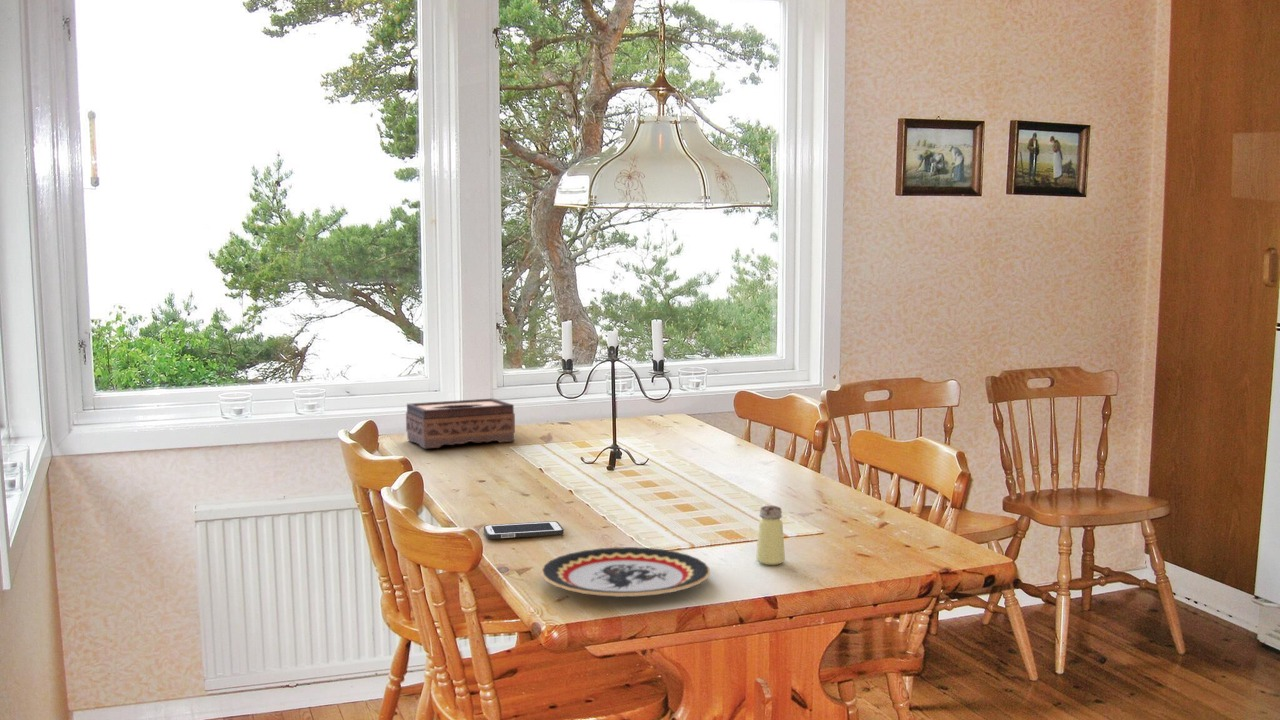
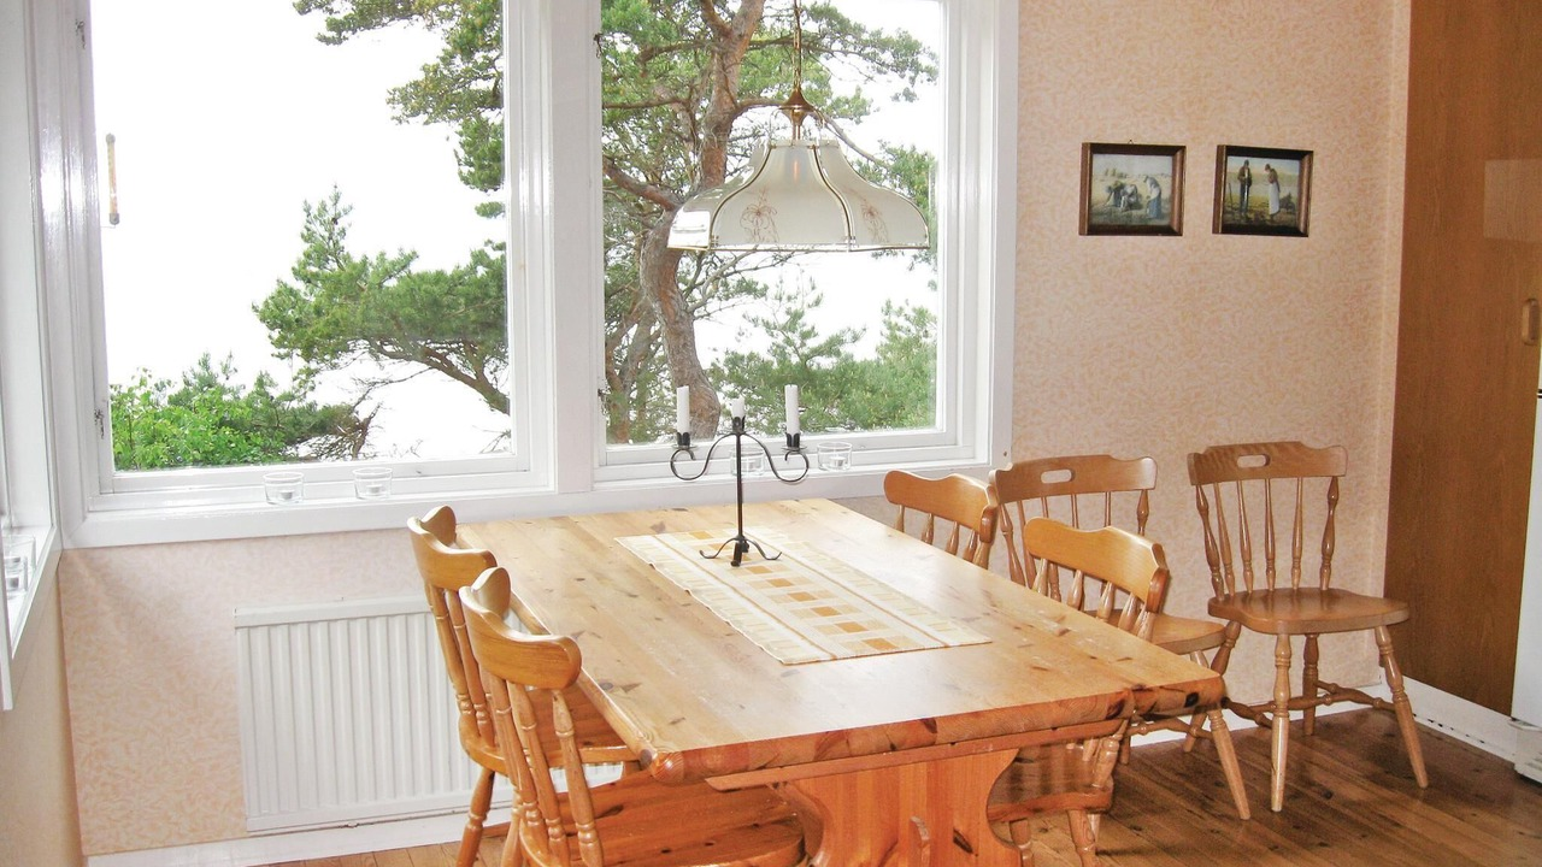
- plate [540,546,711,598]
- saltshaker [755,504,786,566]
- cell phone [483,520,565,540]
- tissue box [405,397,516,450]
